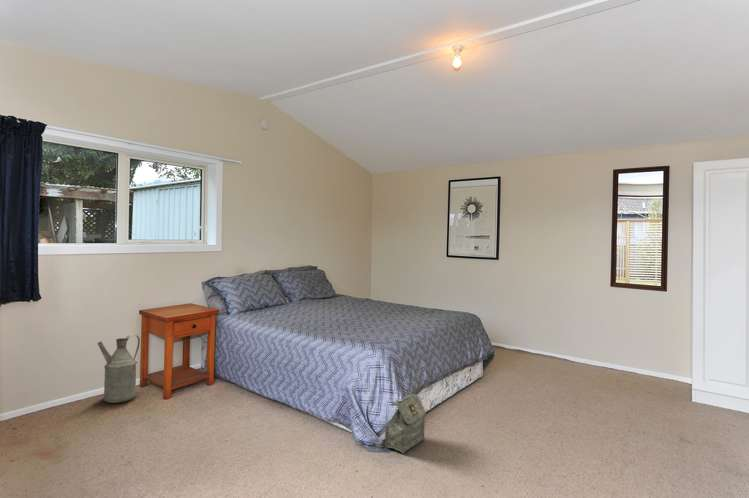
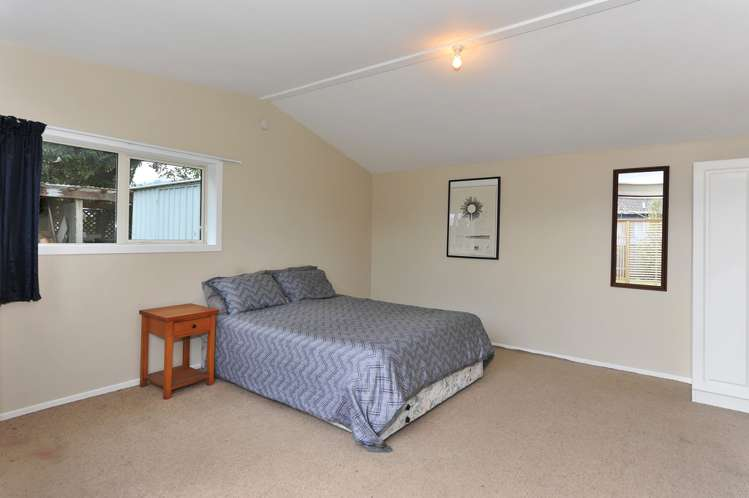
- watering can [97,333,141,404]
- bag [384,393,426,454]
